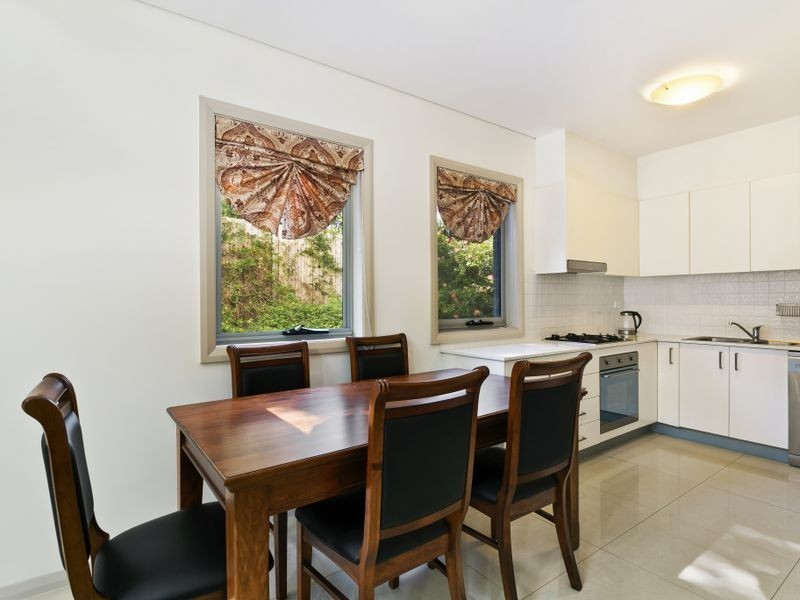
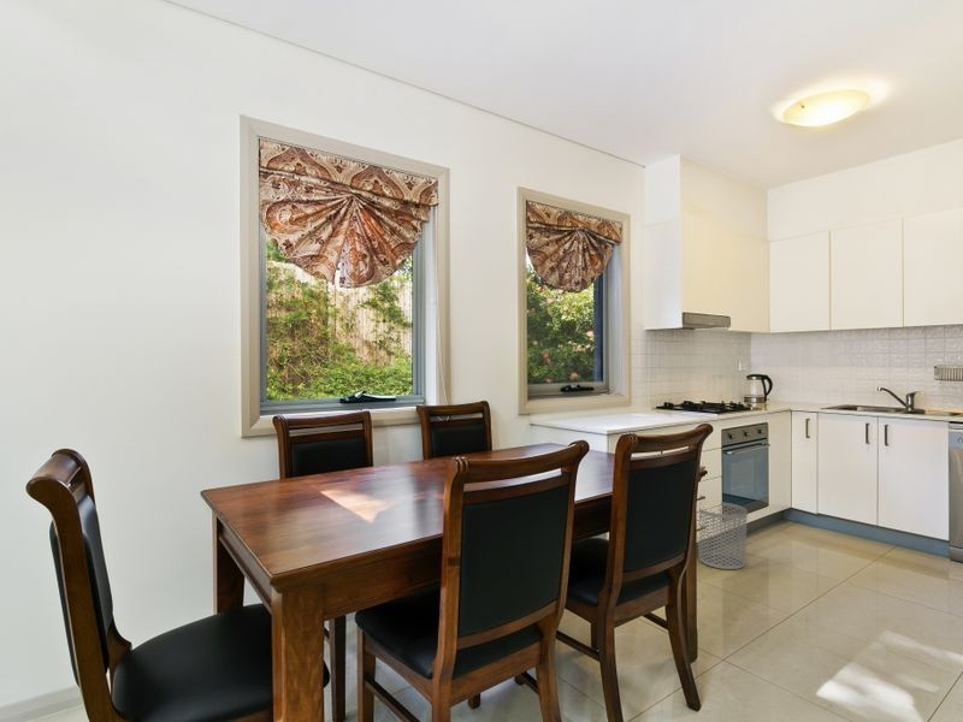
+ waste bin [697,501,749,570]
